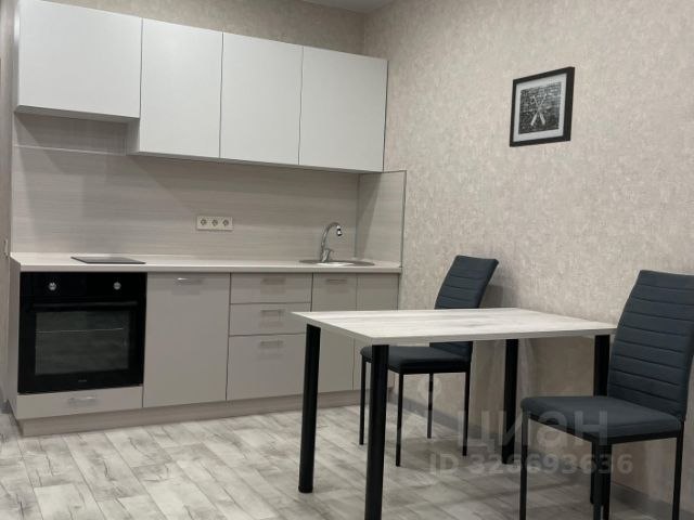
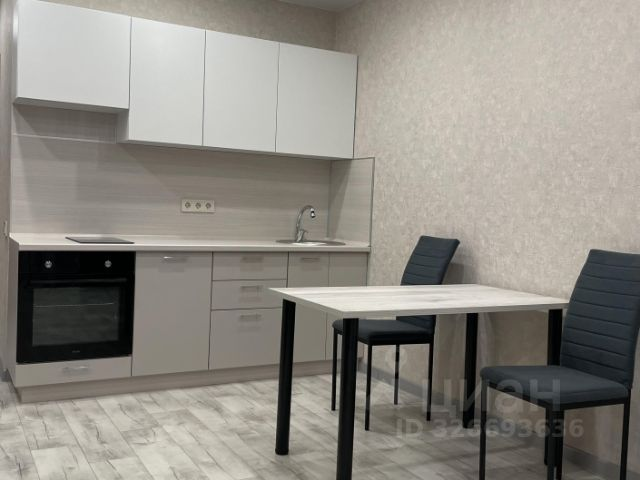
- wall art [509,65,576,148]
